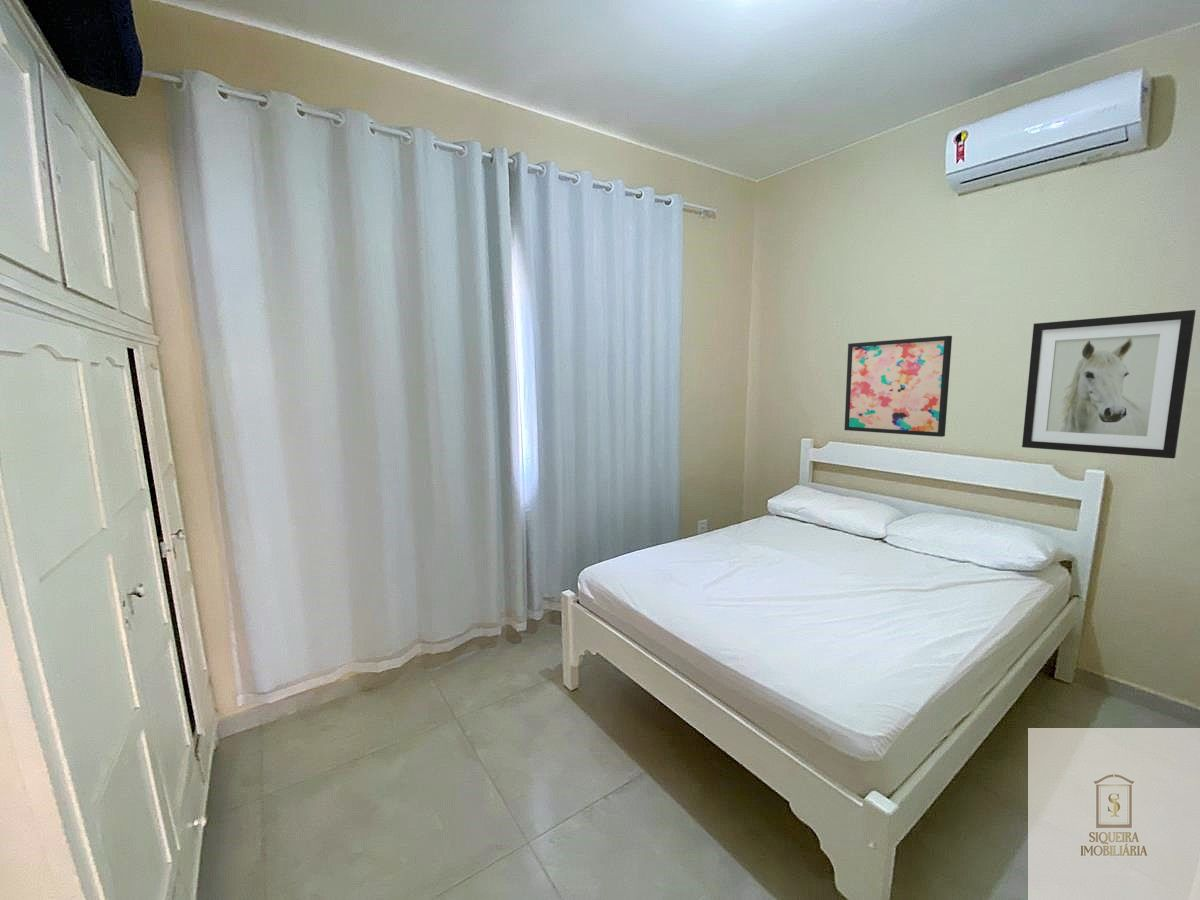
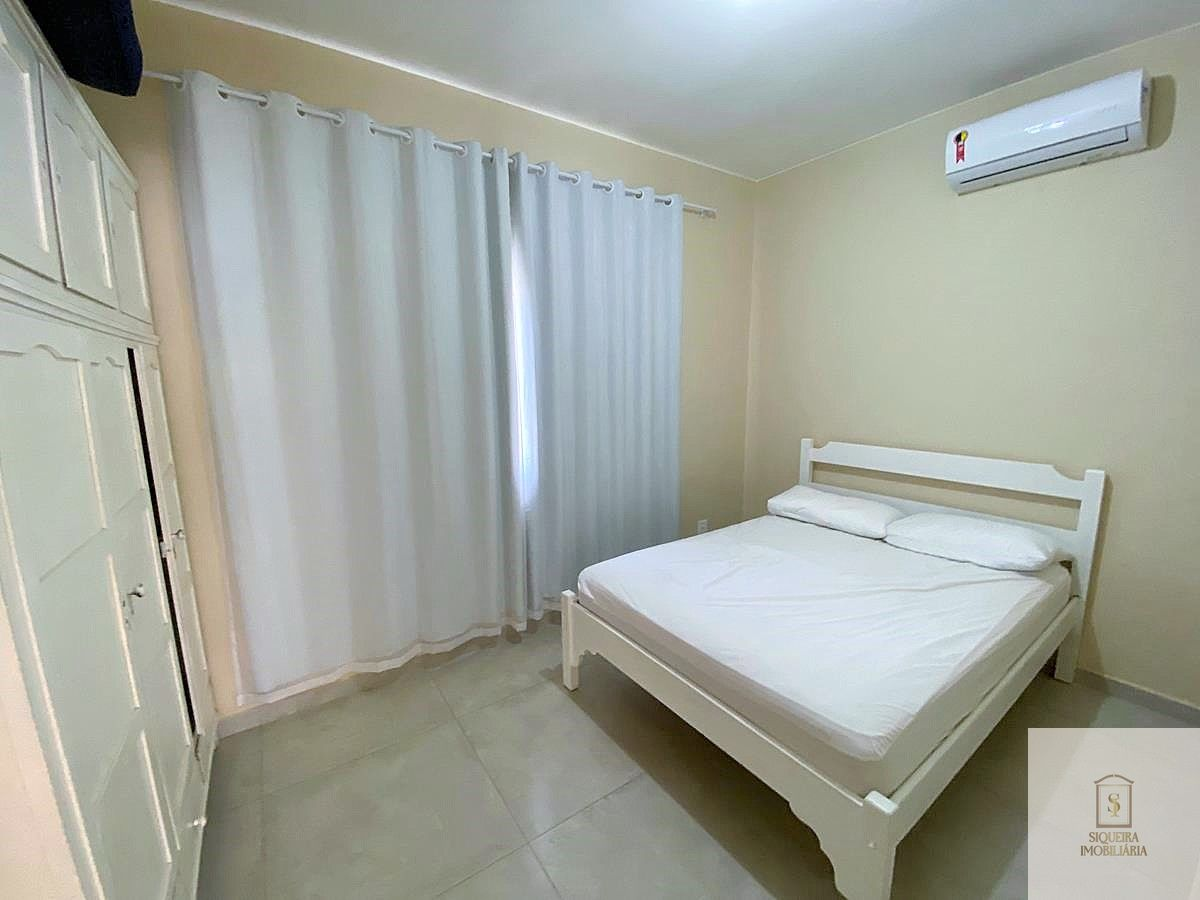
- wall art [844,335,953,438]
- wall art [1021,309,1197,460]
